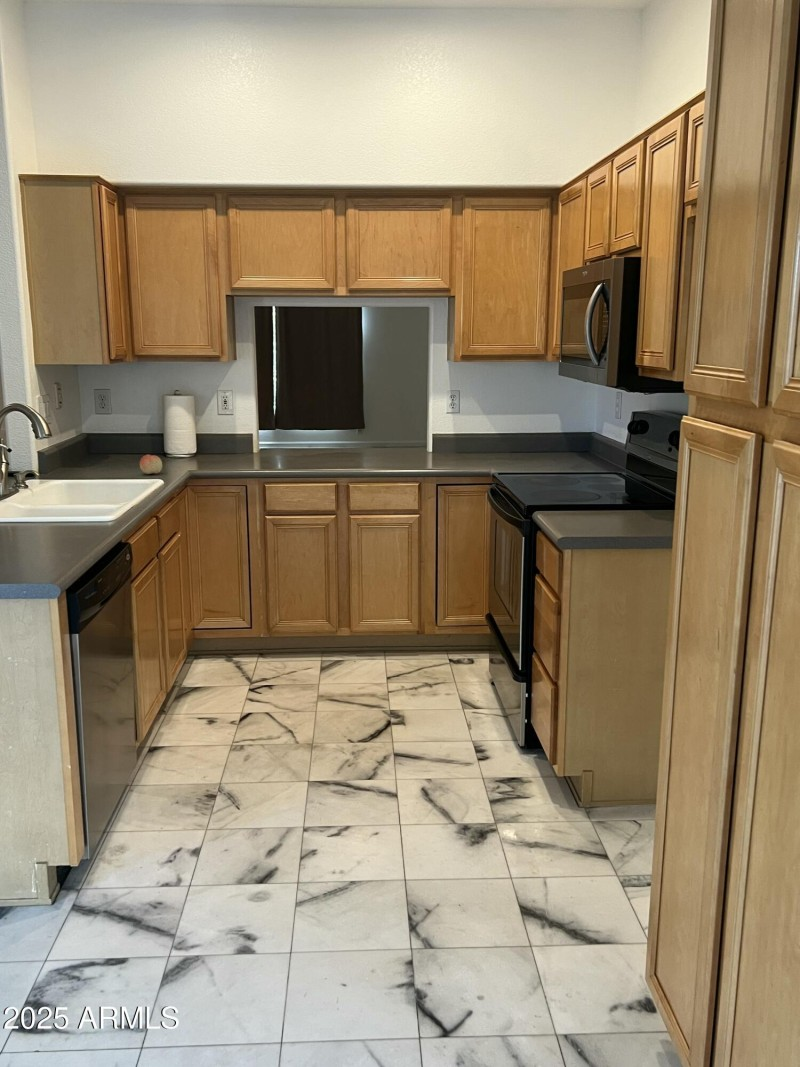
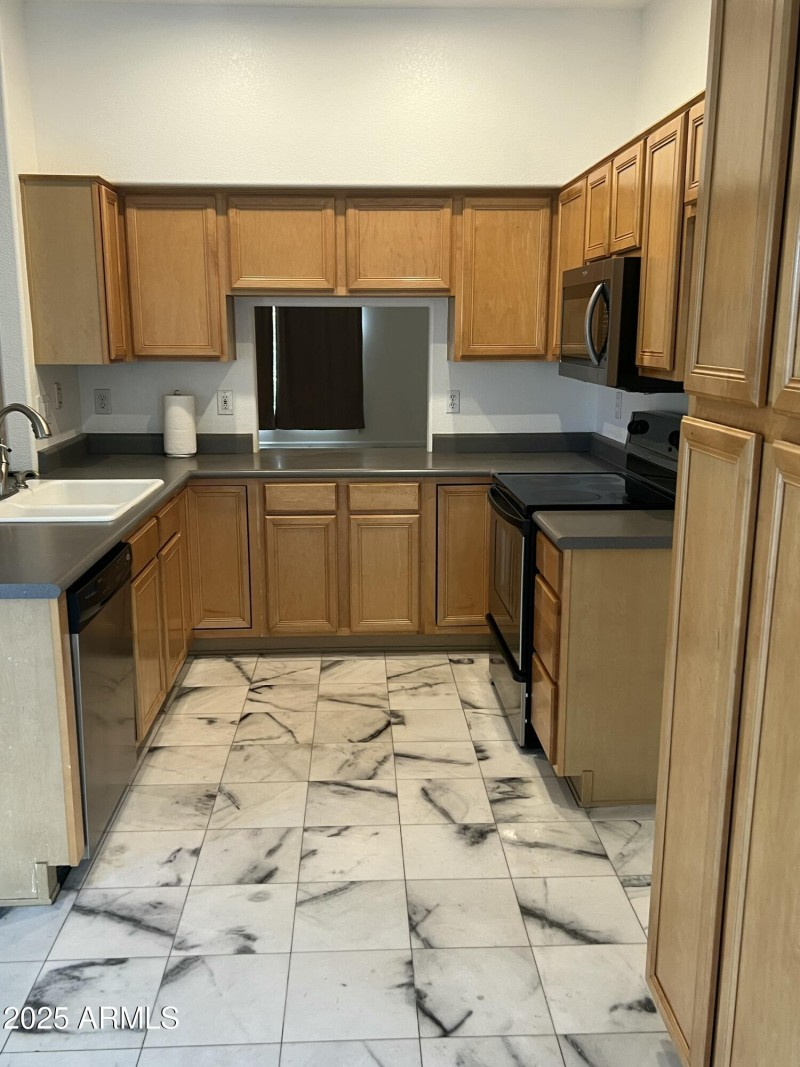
- fruit [139,454,163,475]
